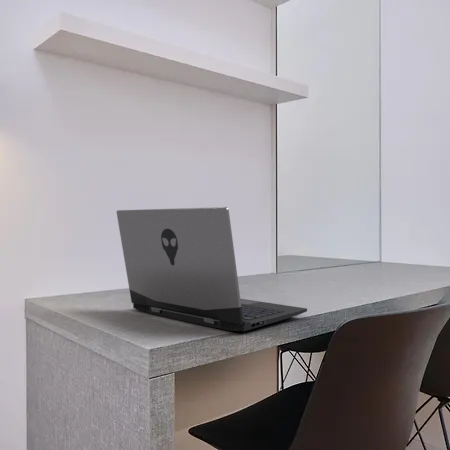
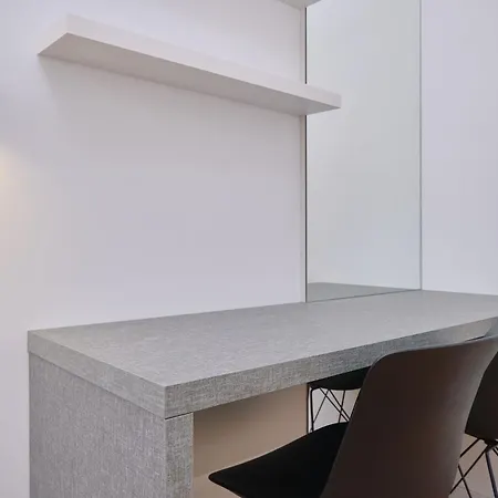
- laptop [116,206,308,332]
